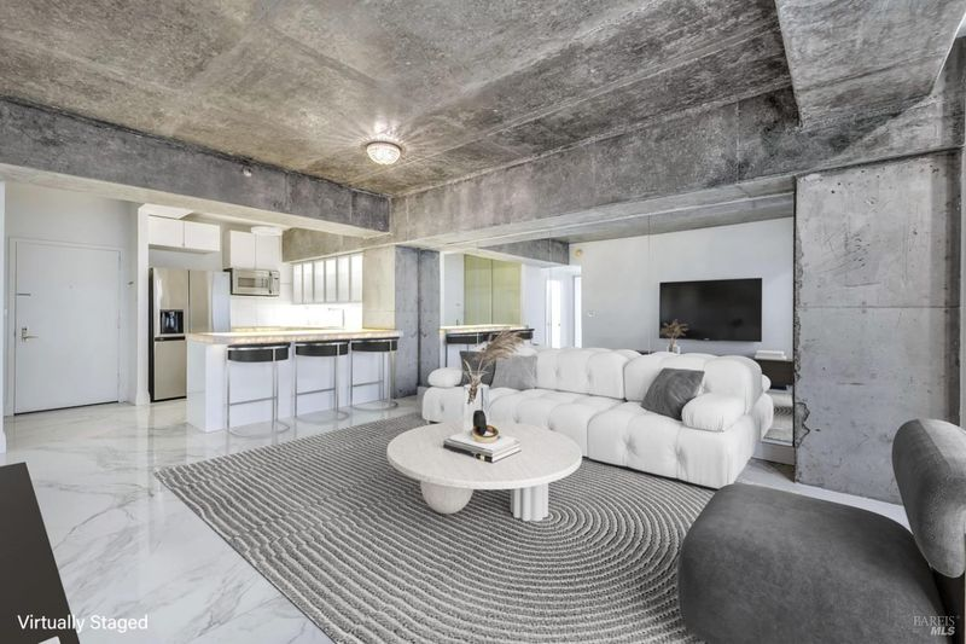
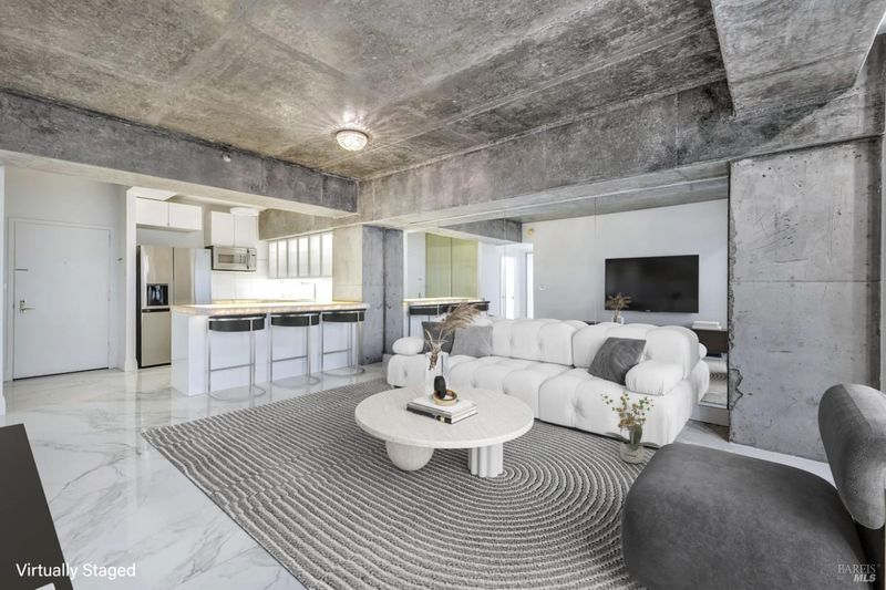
+ potted plant [599,391,661,465]
